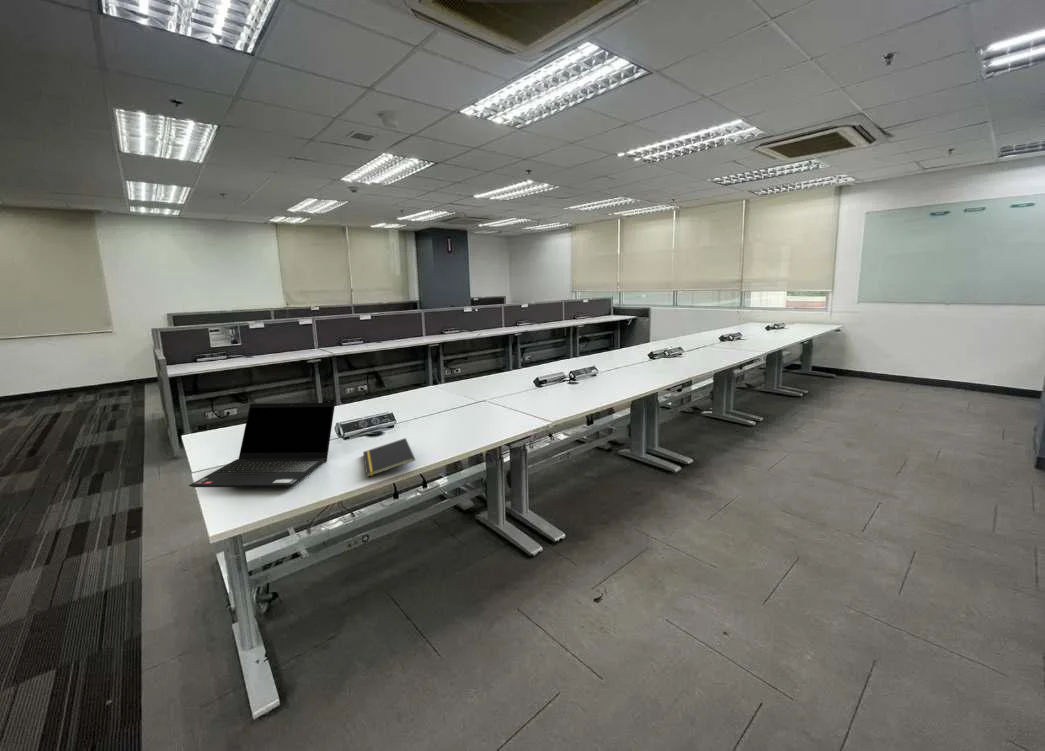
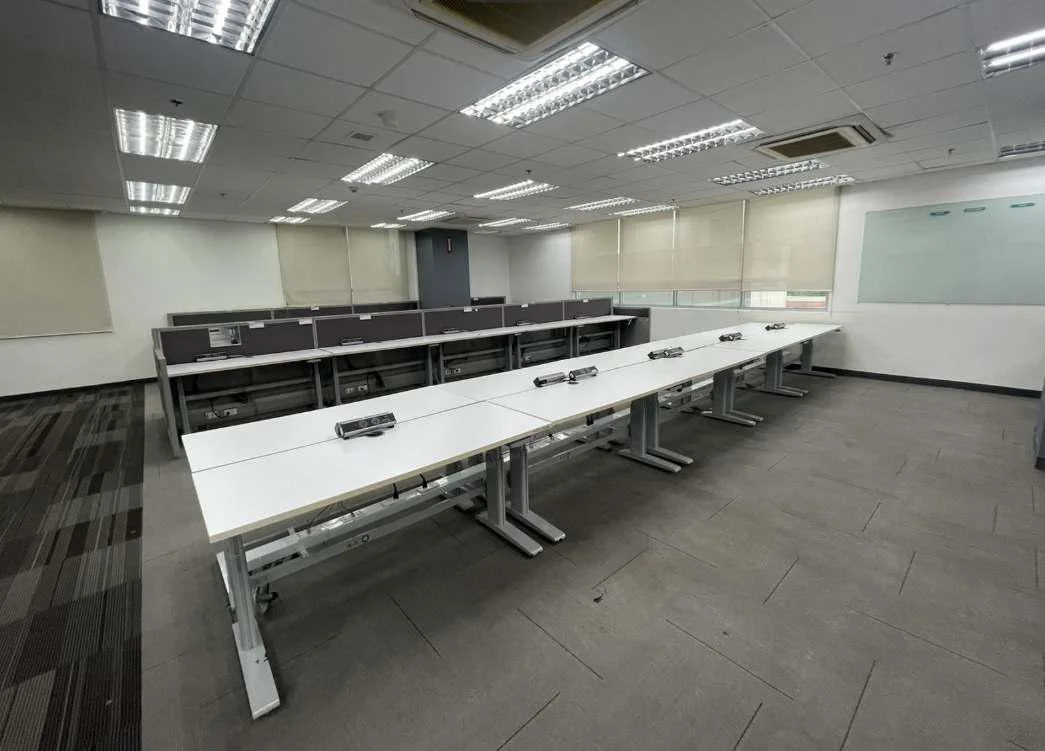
- notepad [362,437,416,478]
- laptop computer [188,402,336,488]
